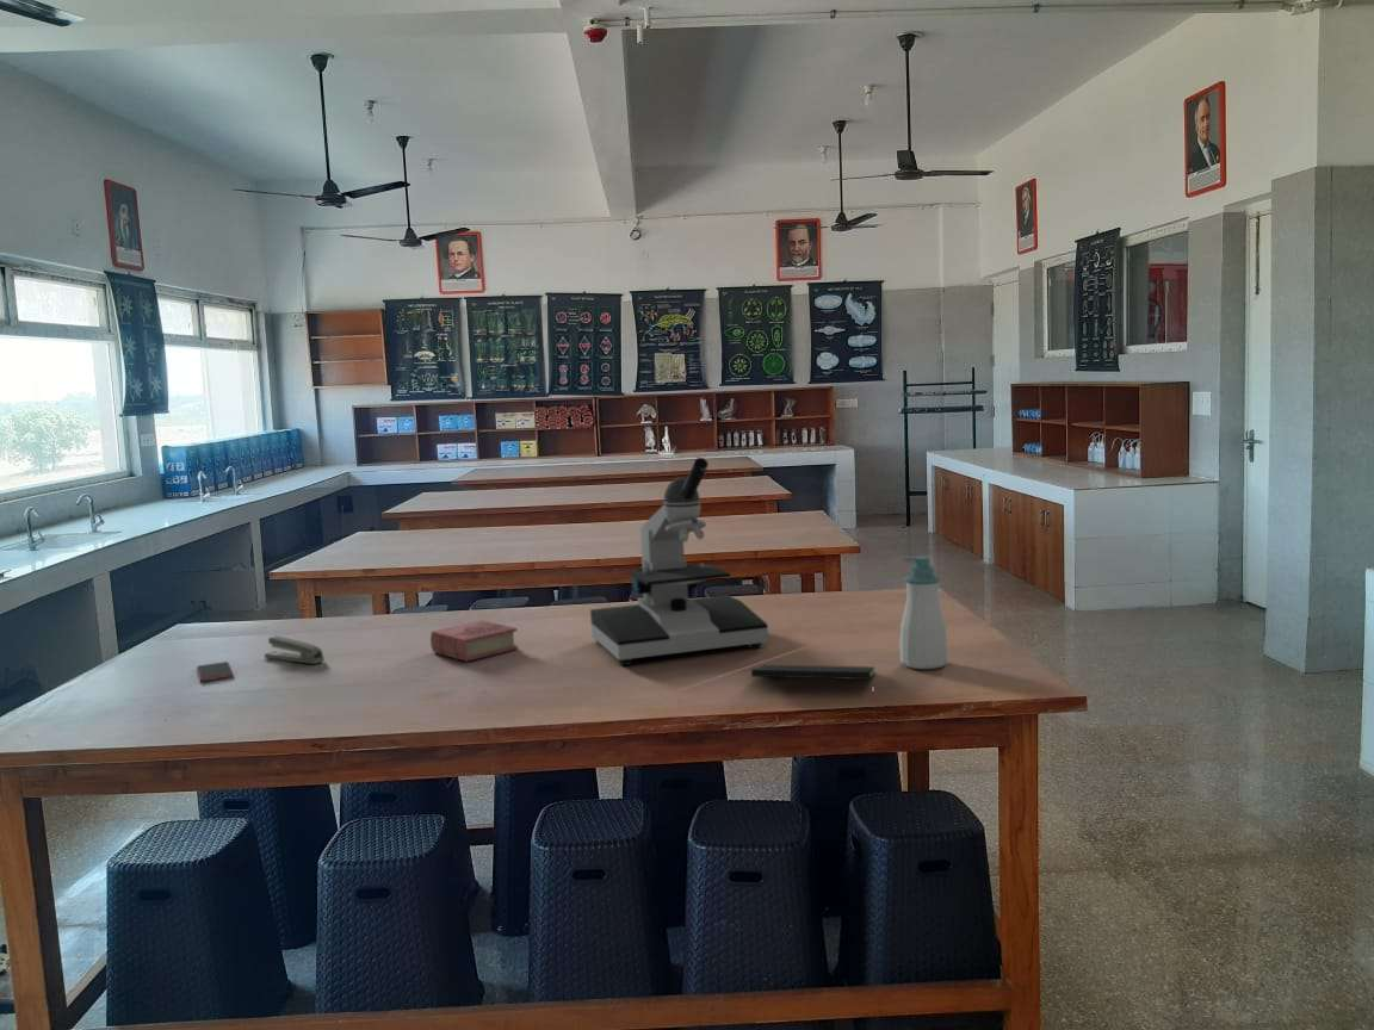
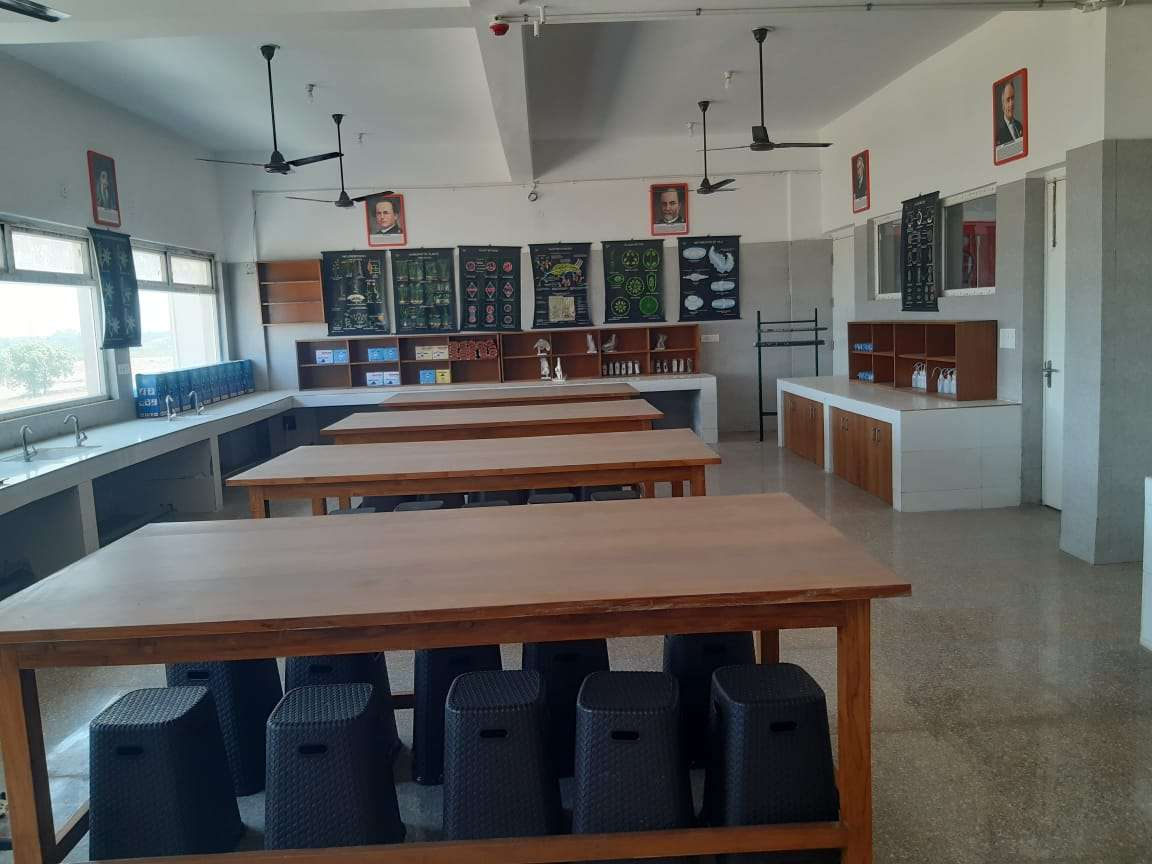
- smartphone [196,660,235,682]
- notepad [750,663,877,696]
- book [429,619,519,663]
- stapler [264,634,326,665]
- microscope [589,457,769,666]
- soap bottle [898,556,948,670]
